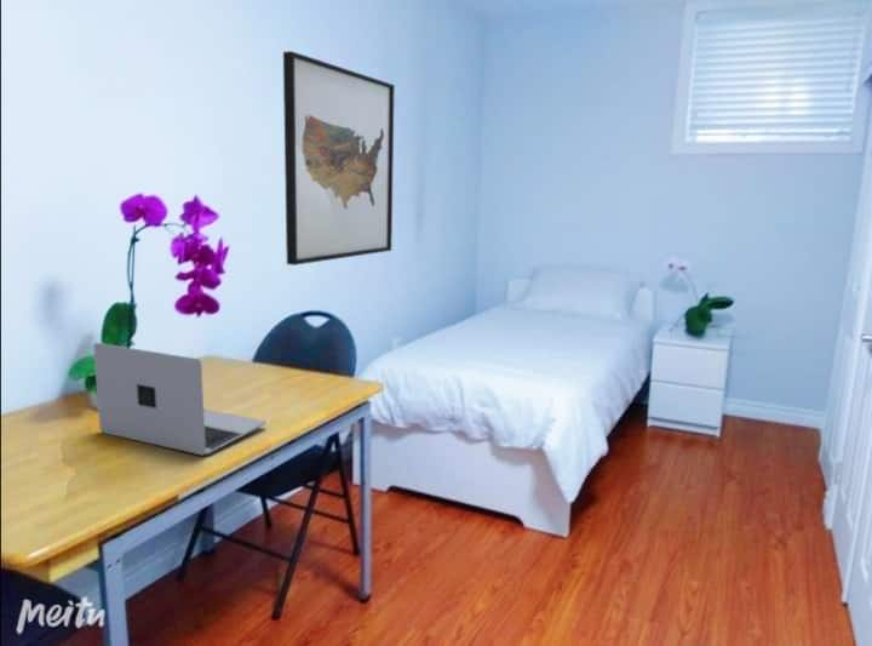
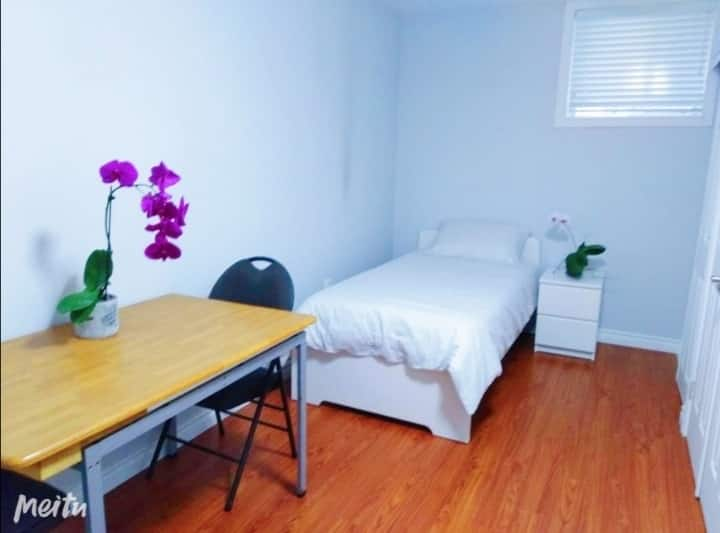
- laptop [92,342,266,456]
- wall art [282,50,396,267]
